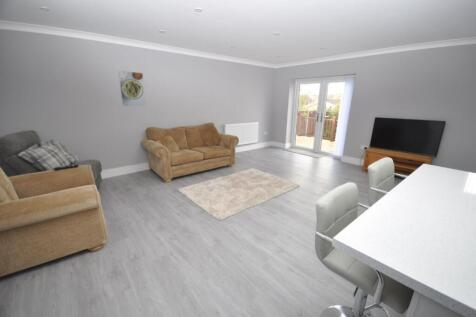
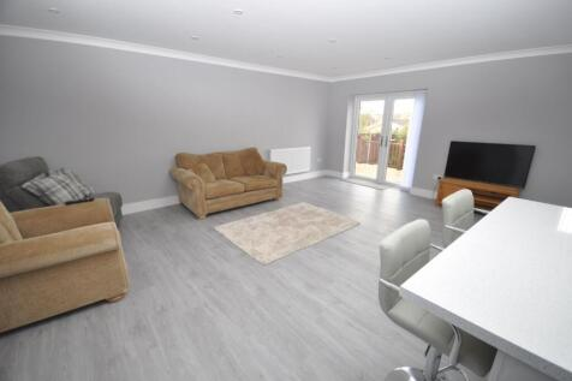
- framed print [117,70,147,107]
